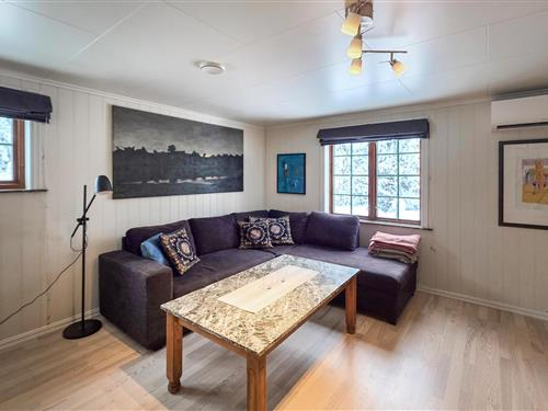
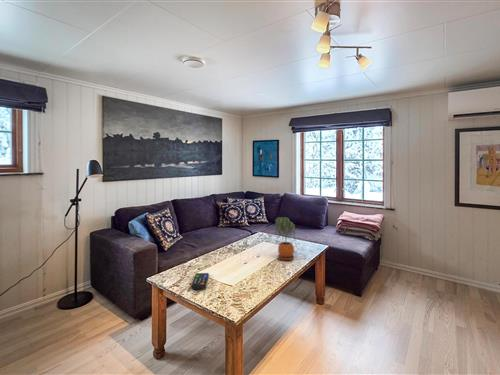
+ remote control [190,272,210,290]
+ potted plant [274,216,297,261]
